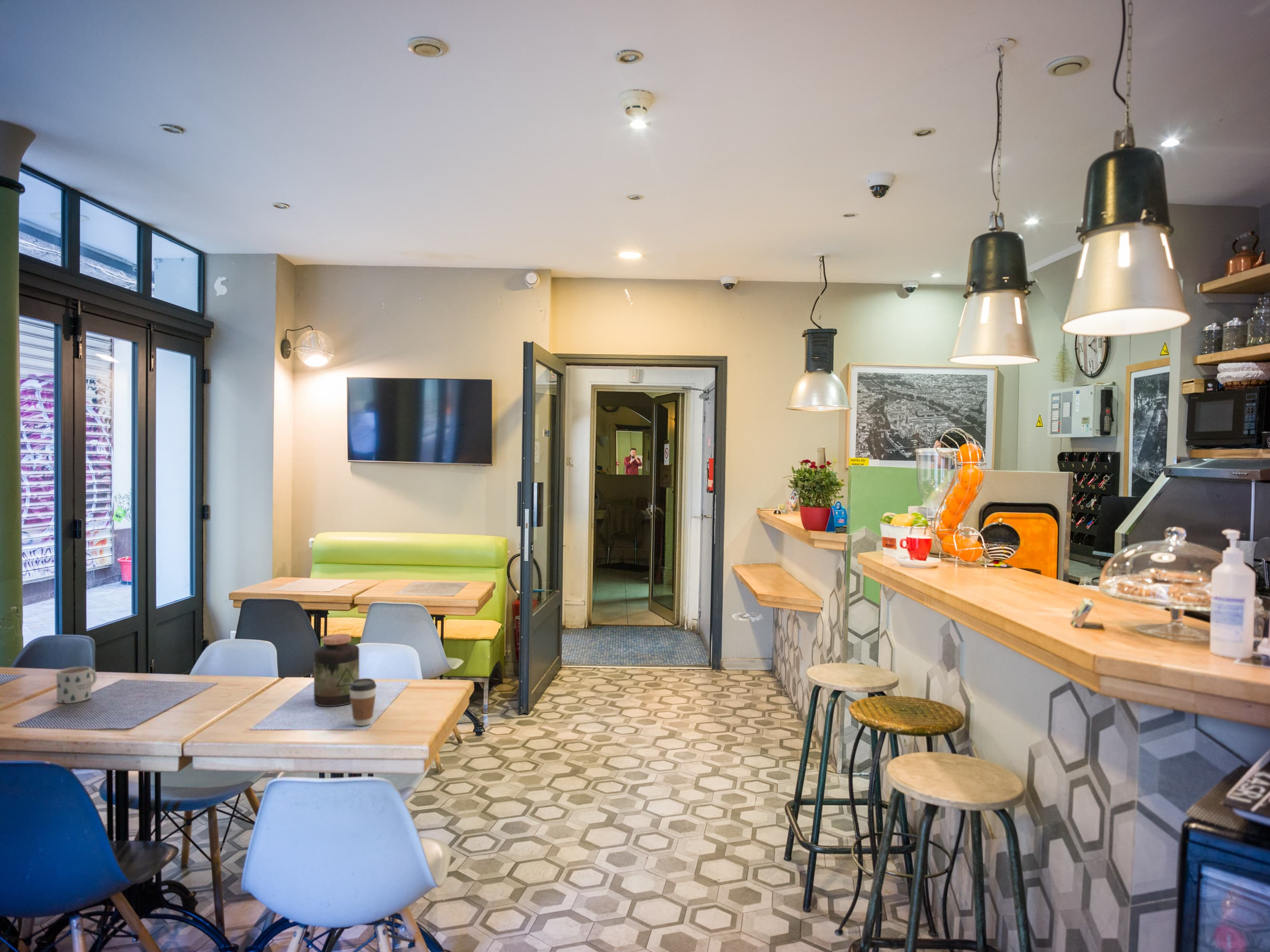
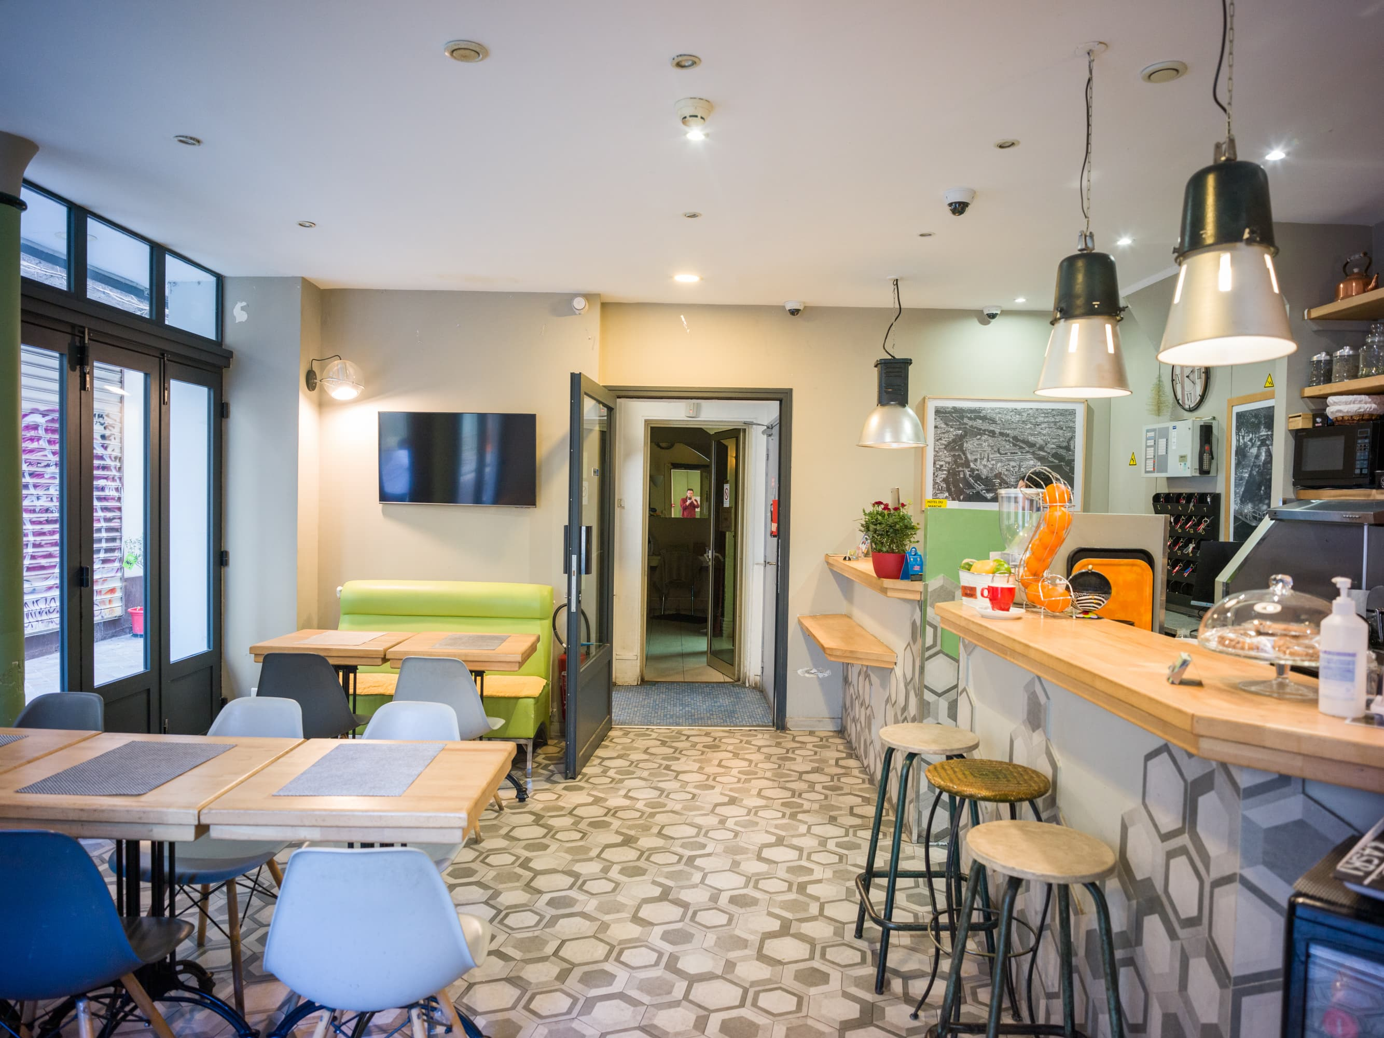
- jar [313,634,360,707]
- mug [56,666,98,704]
- coffee cup [349,678,377,726]
